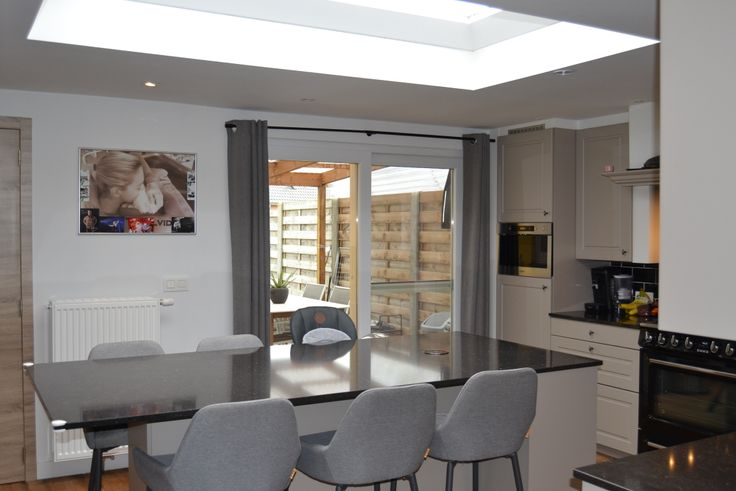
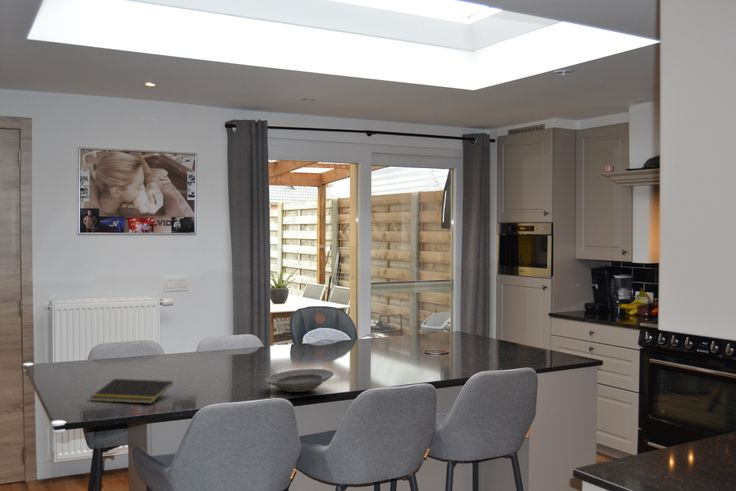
+ plate [264,368,335,393]
+ notepad [89,378,174,405]
